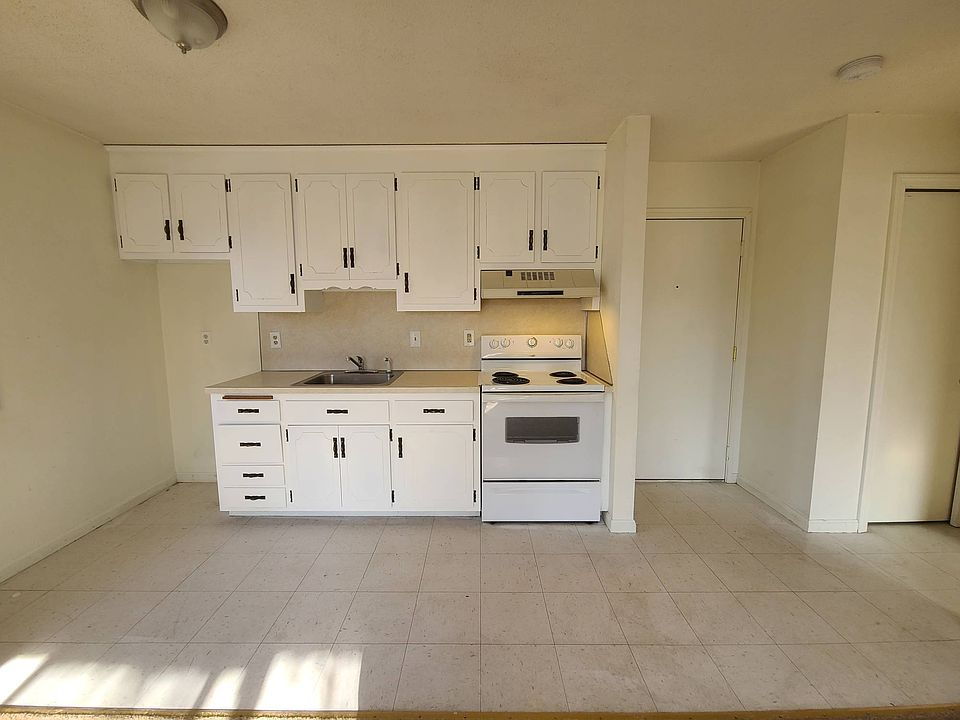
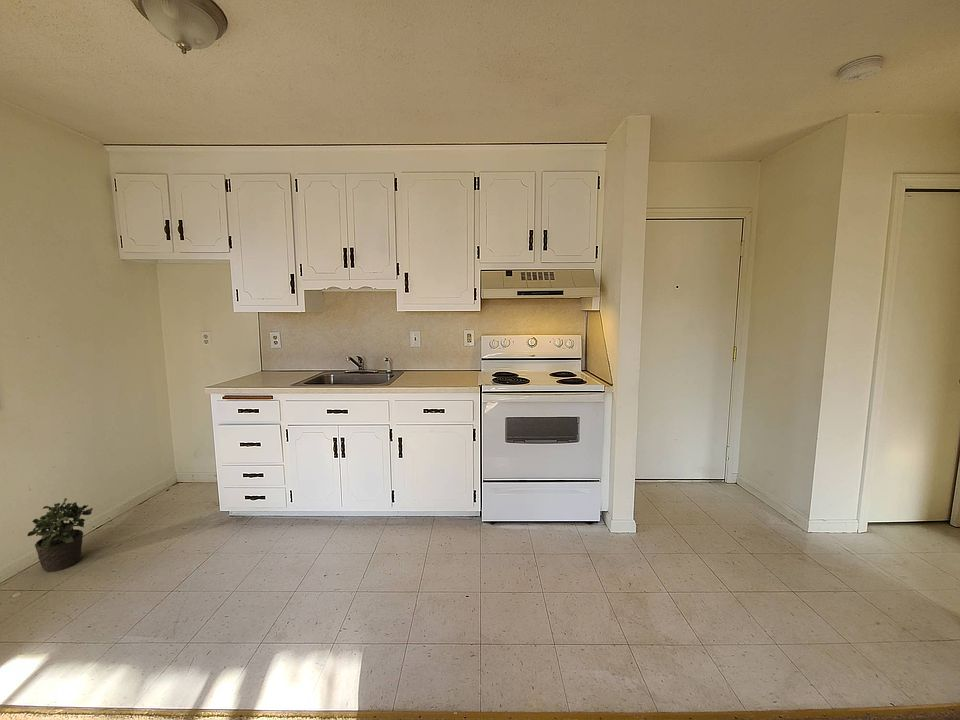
+ potted plant [26,497,94,573]
